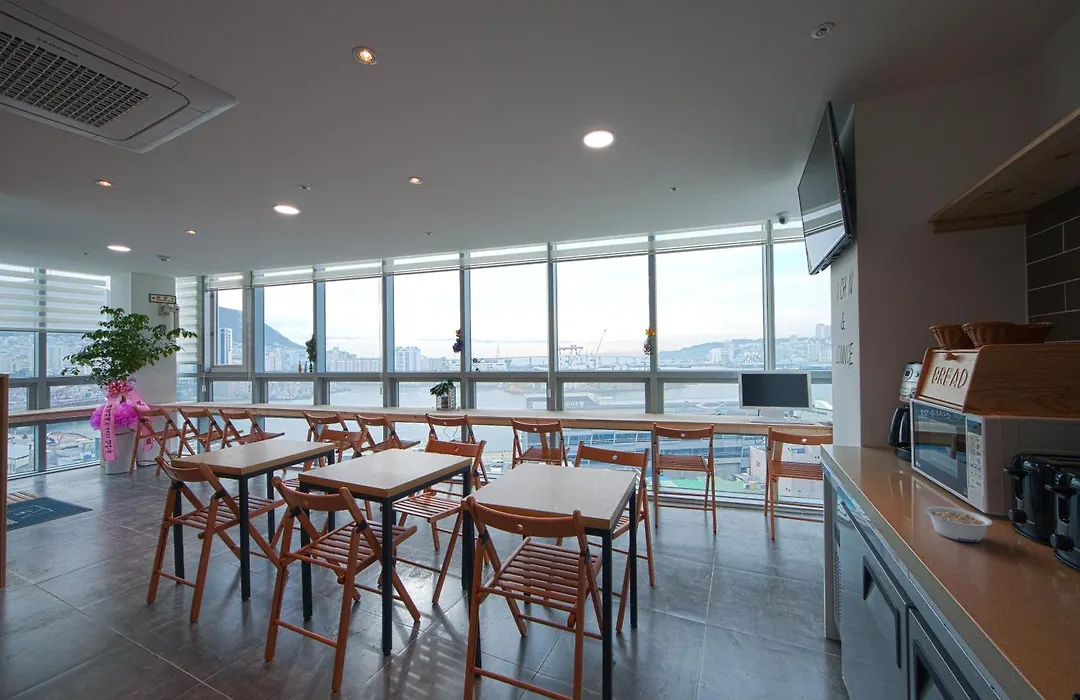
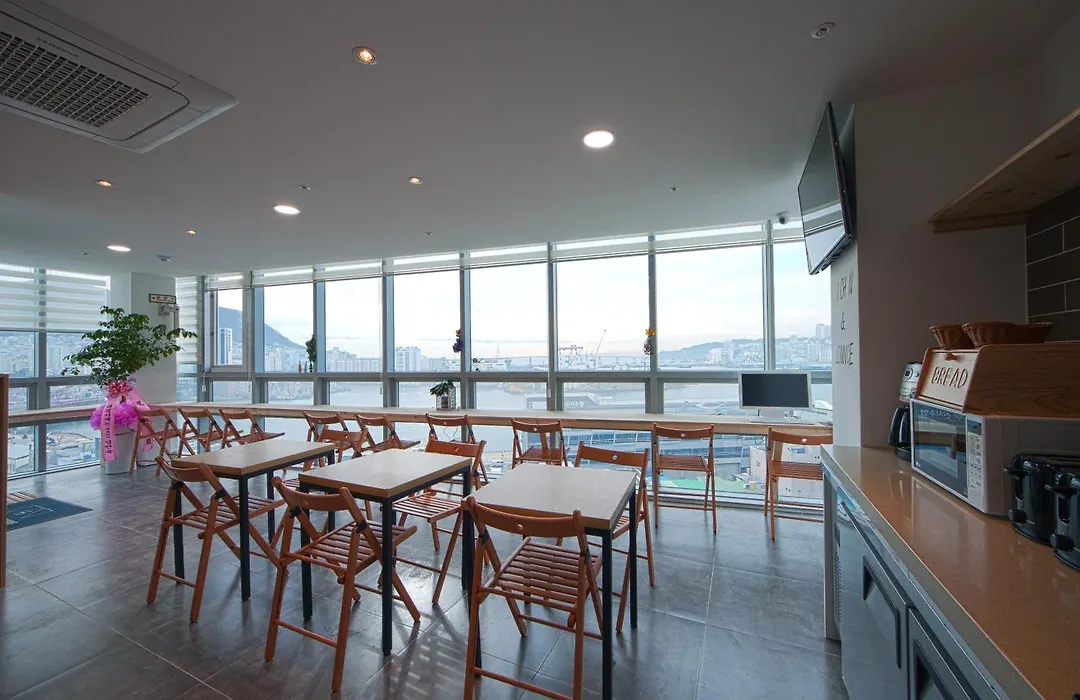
- legume [924,506,993,543]
